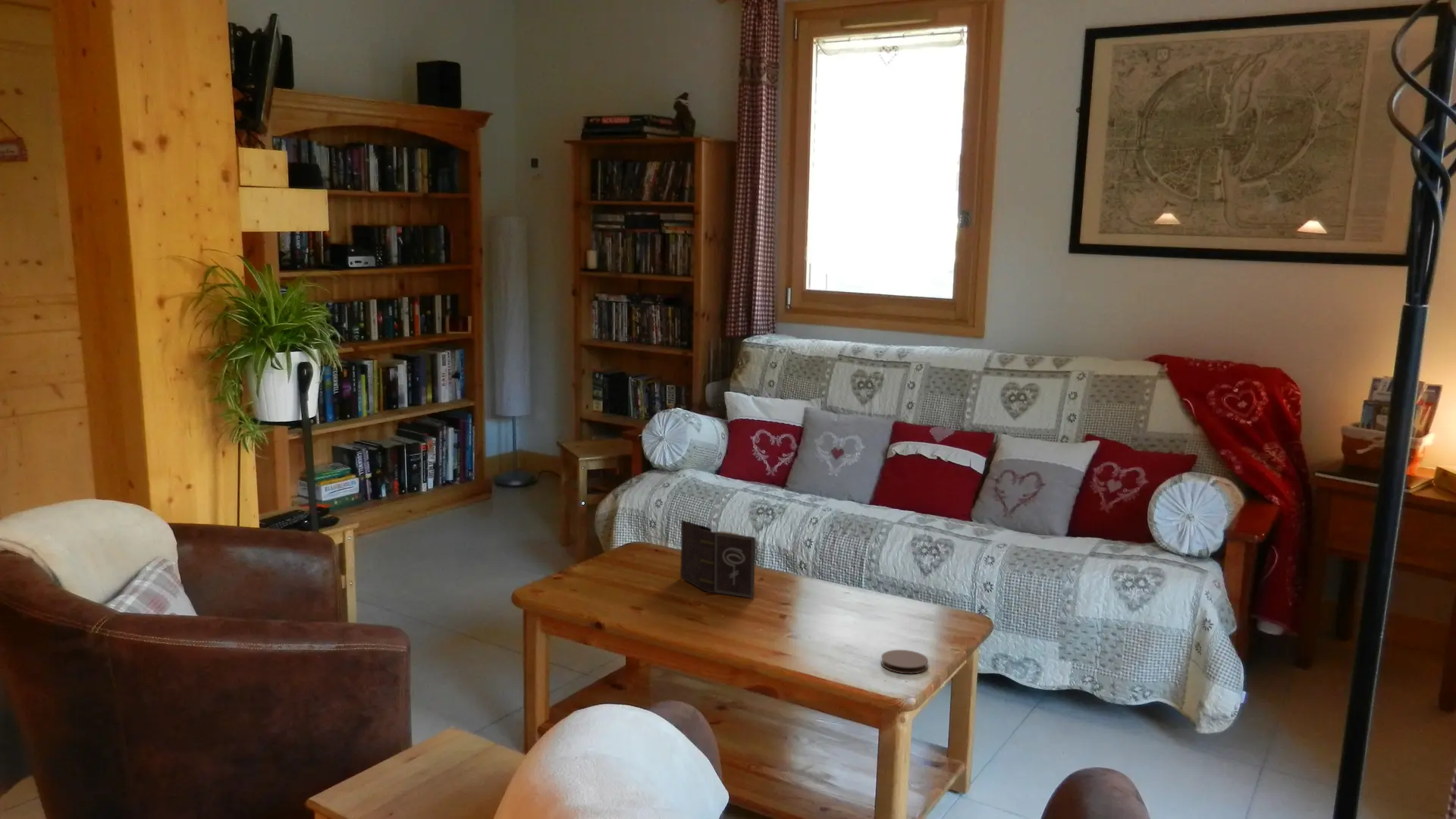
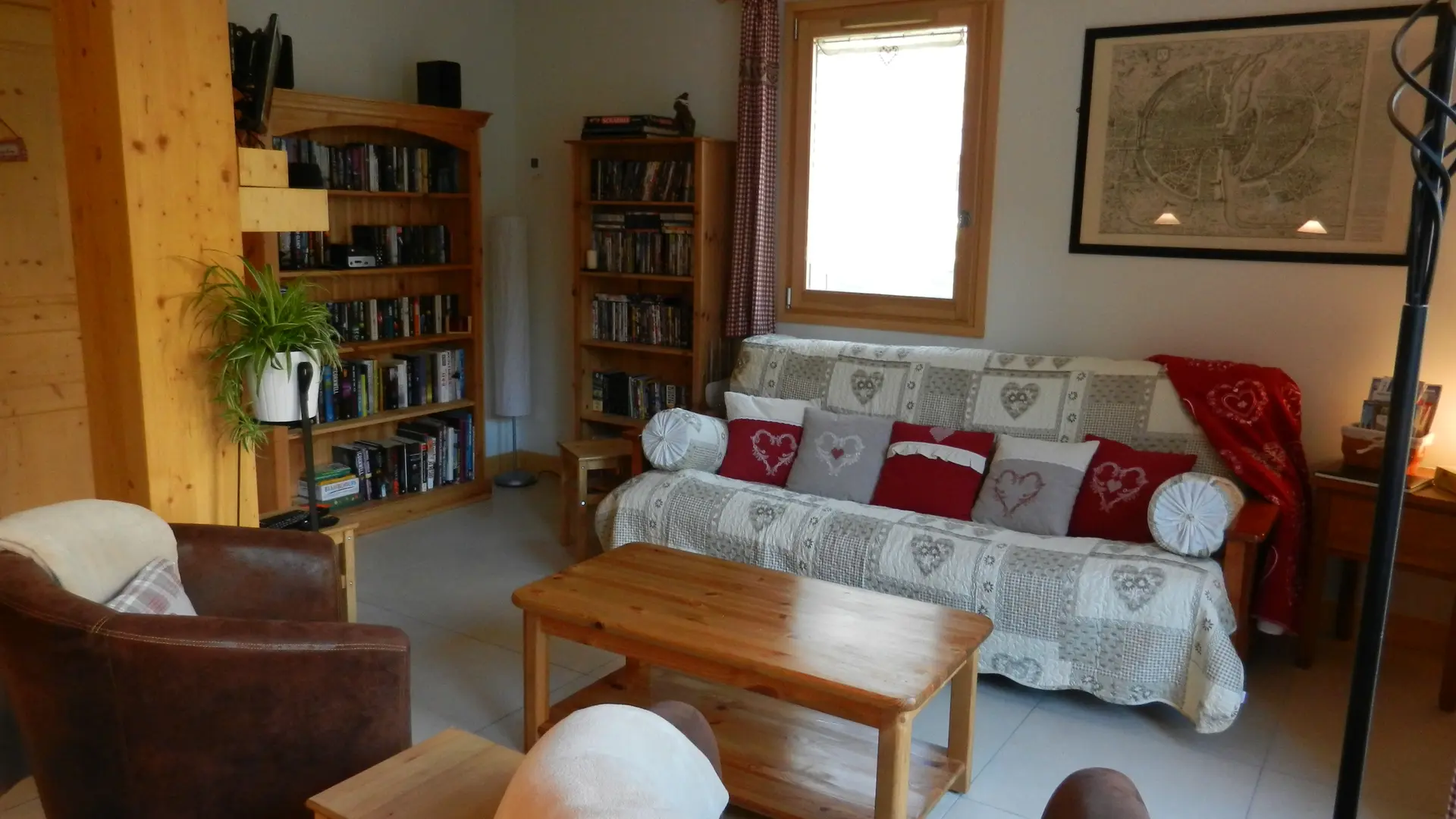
- book [679,519,756,600]
- coaster [880,649,929,674]
